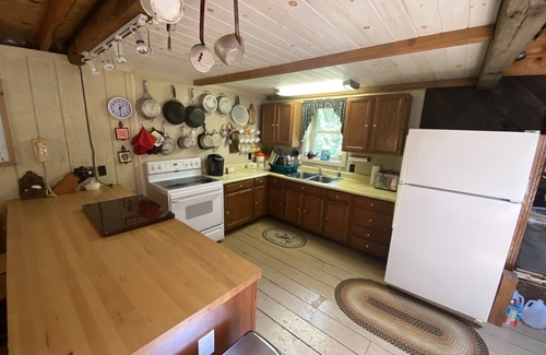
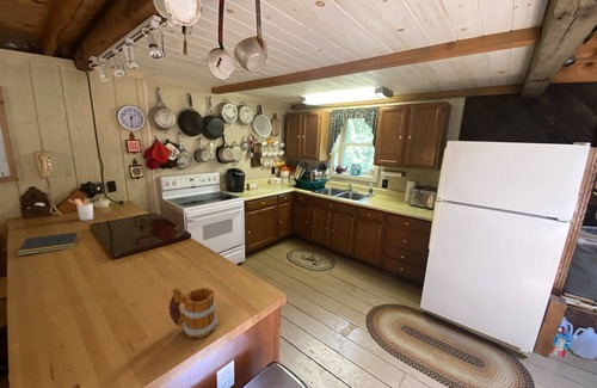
+ mug [167,287,219,340]
+ notepad [16,230,79,257]
+ utensil holder [68,197,94,222]
